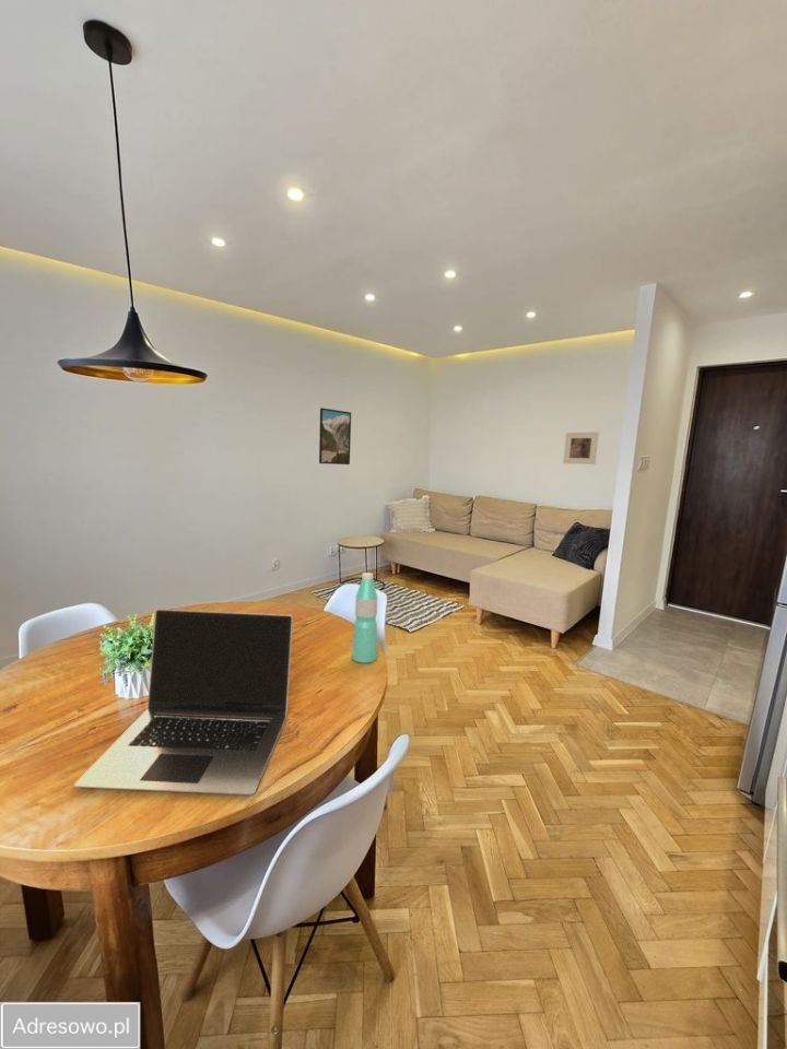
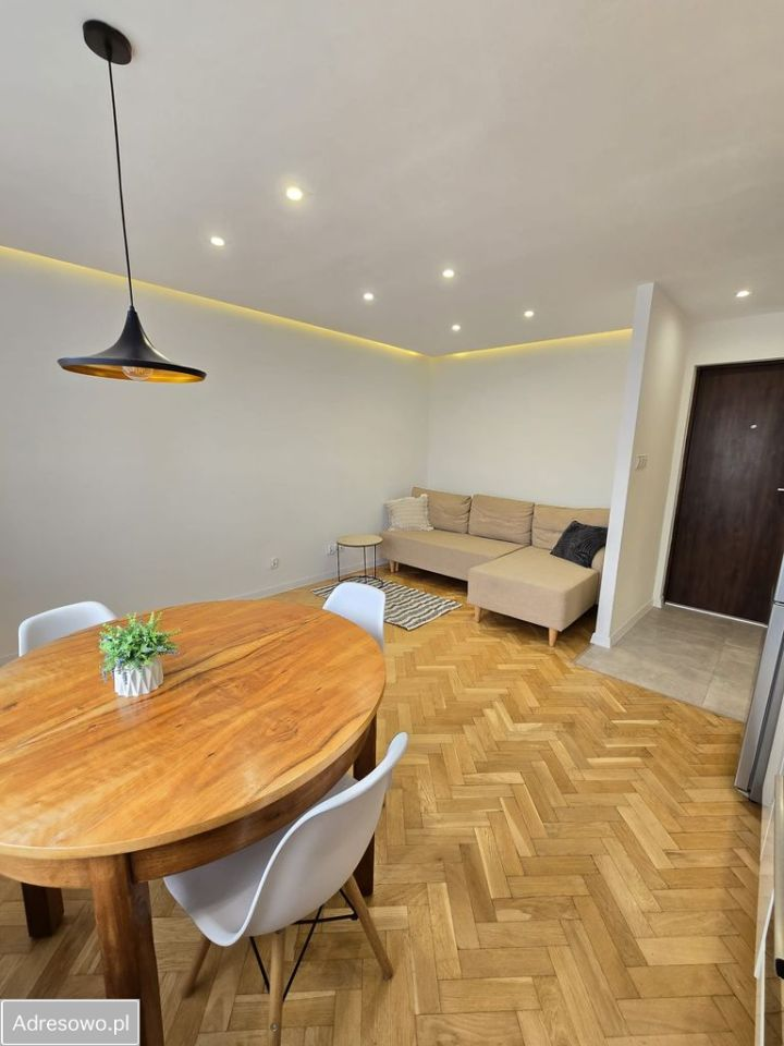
- laptop [73,608,294,795]
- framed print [318,406,352,465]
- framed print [562,432,600,465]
- water bottle [351,571,378,664]
